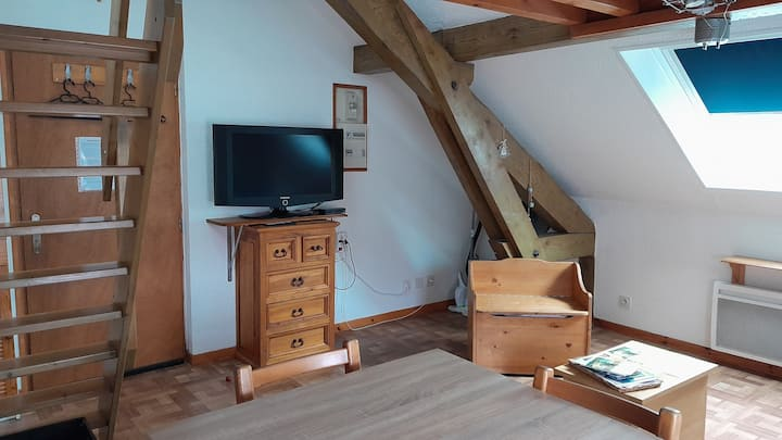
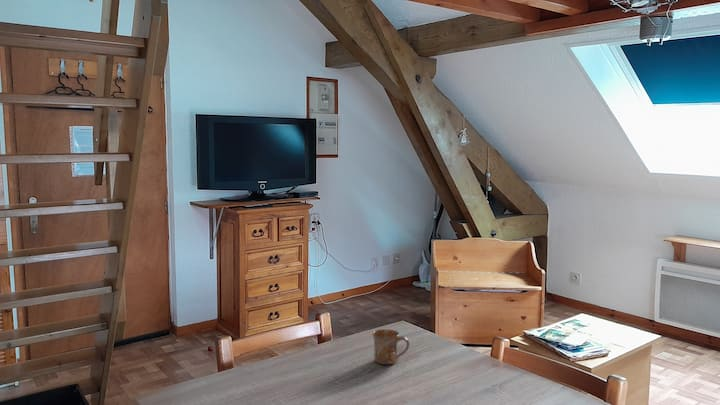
+ mug [371,328,410,365]
